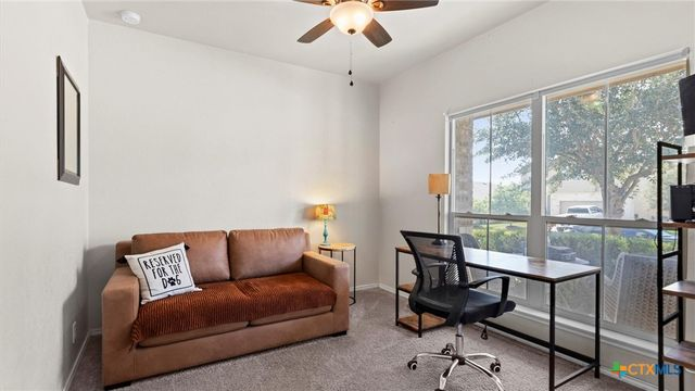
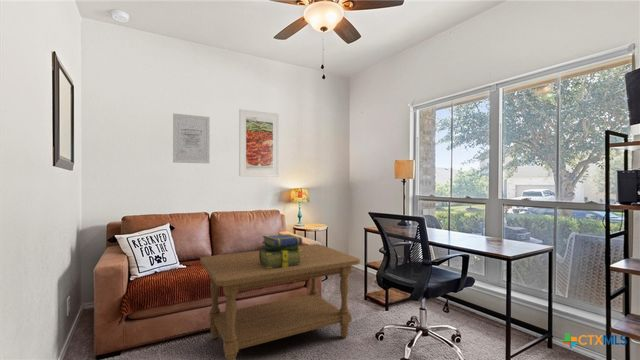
+ wall art [172,112,211,164]
+ coffee table [199,243,361,360]
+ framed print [238,108,280,178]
+ stack of books [259,233,303,269]
